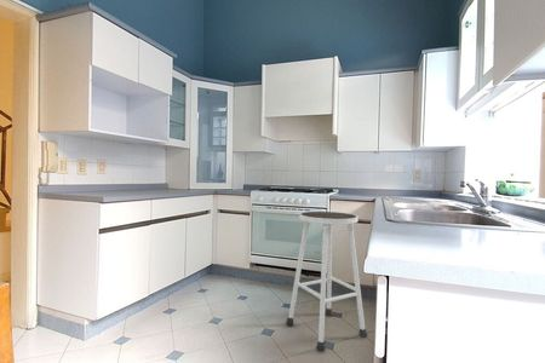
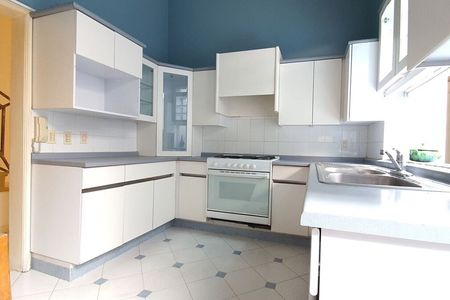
- stool [285,211,368,353]
